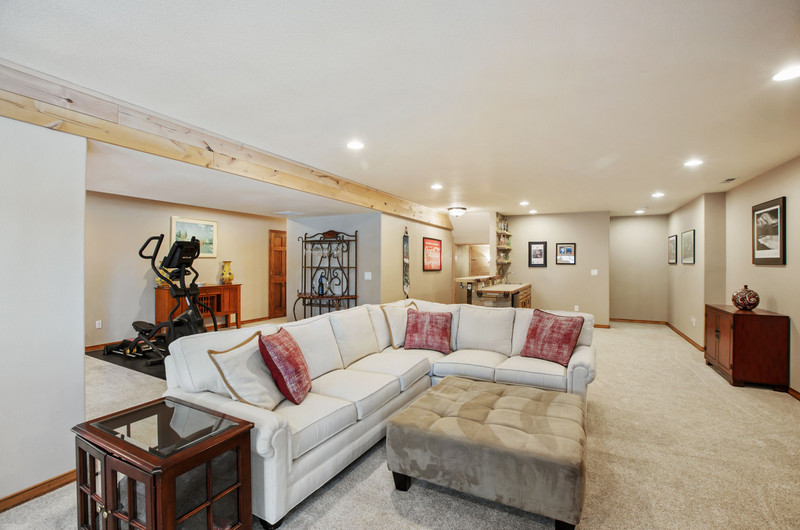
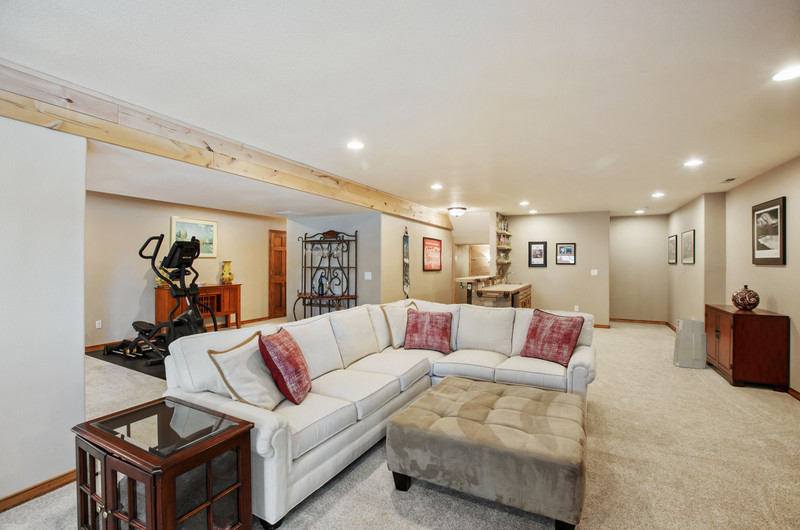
+ air purifier [672,317,707,370]
